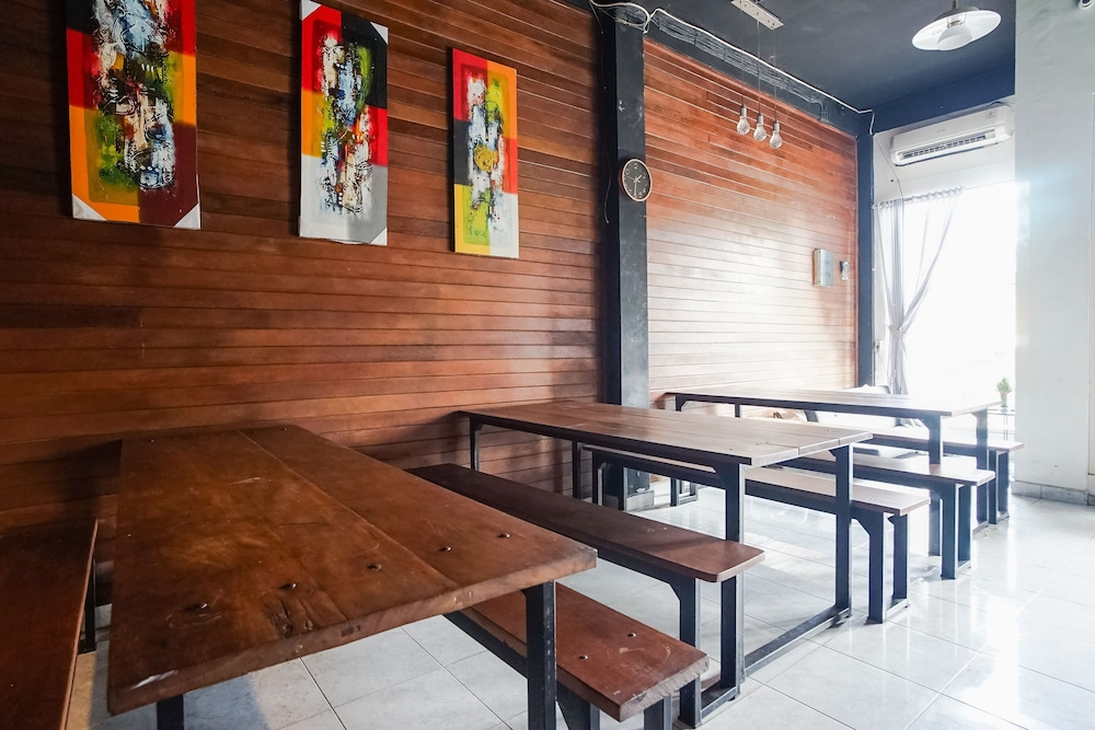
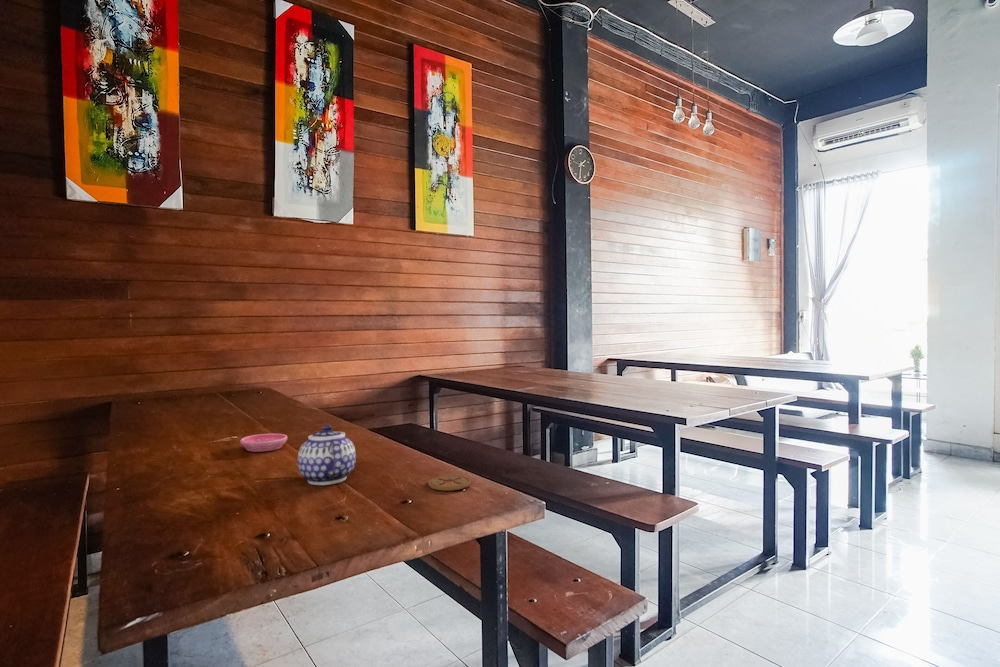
+ coaster [427,474,472,492]
+ teapot [297,424,357,486]
+ saucer [239,433,288,453]
